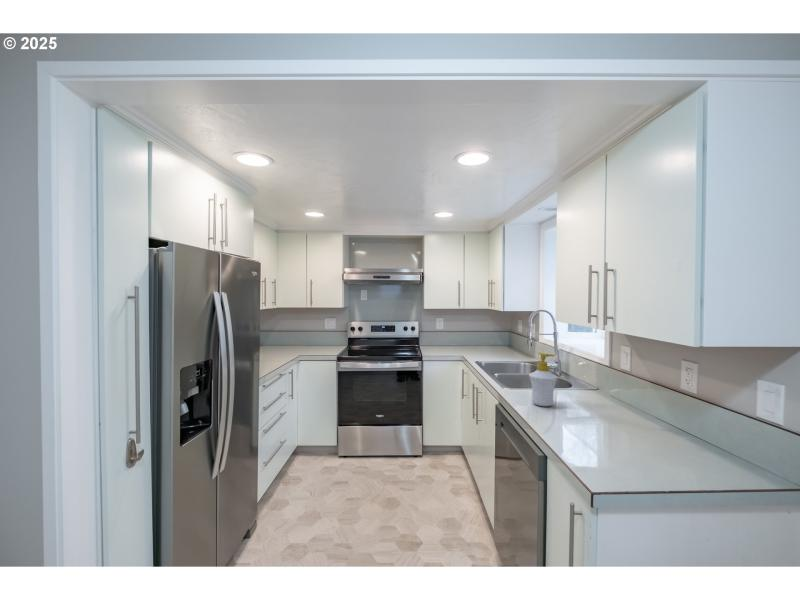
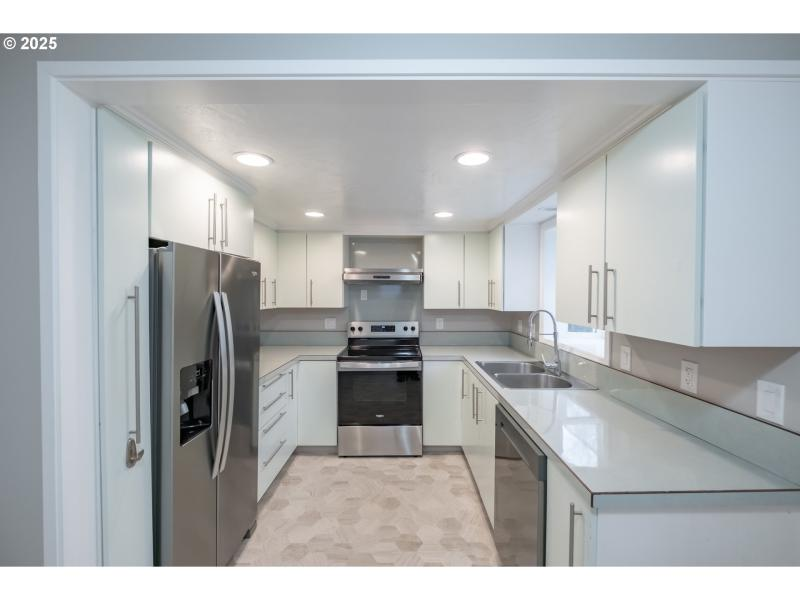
- soap bottle [528,351,558,407]
